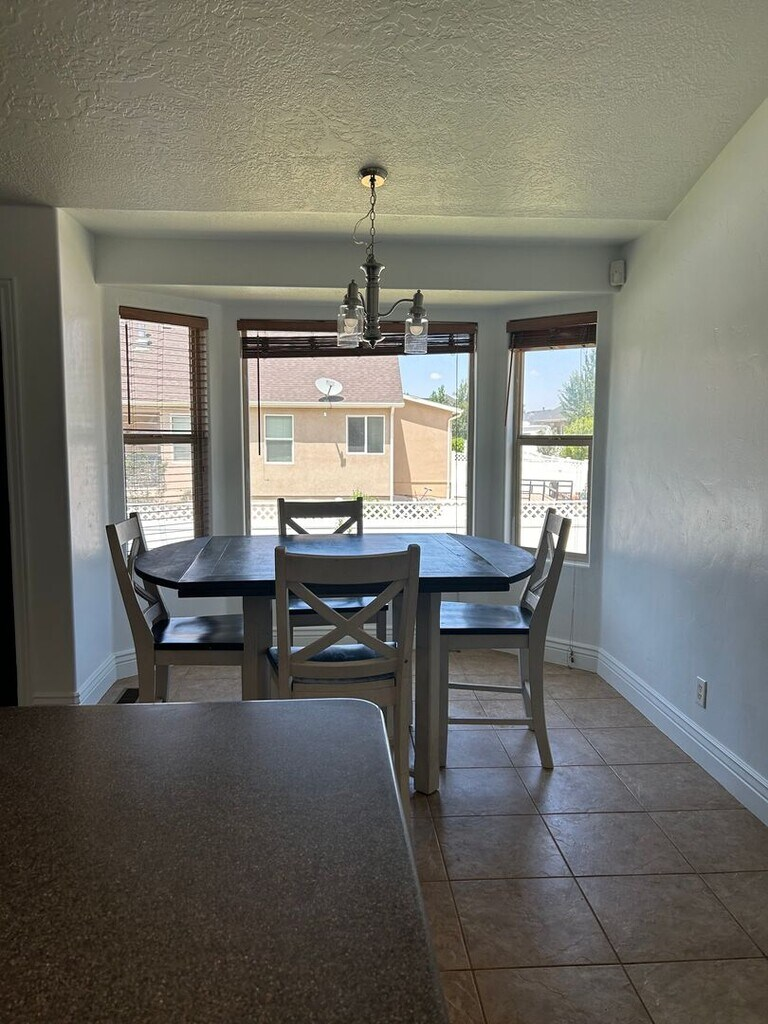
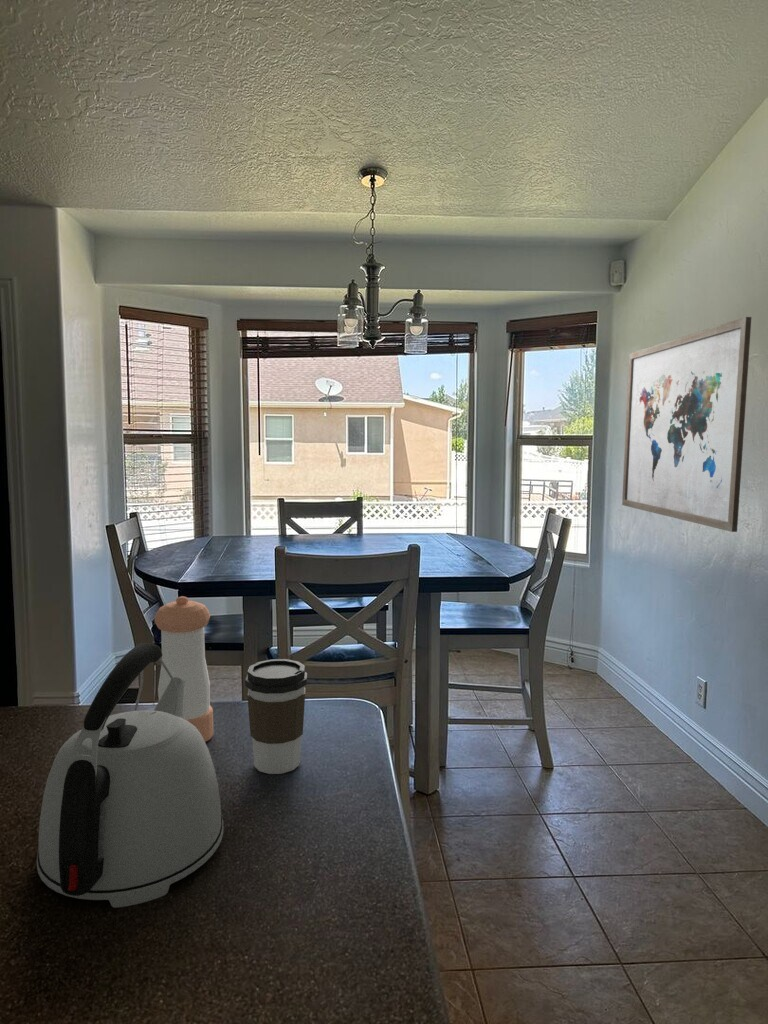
+ coffee cup [244,658,308,775]
+ wall art [621,316,752,533]
+ pepper shaker [153,595,214,743]
+ kettle [36,642,224,909]
